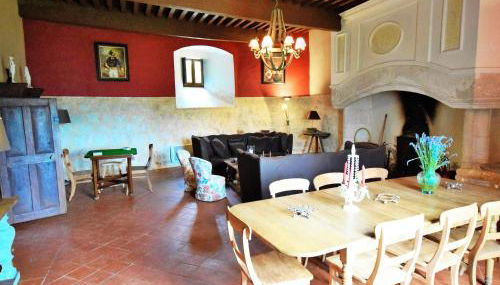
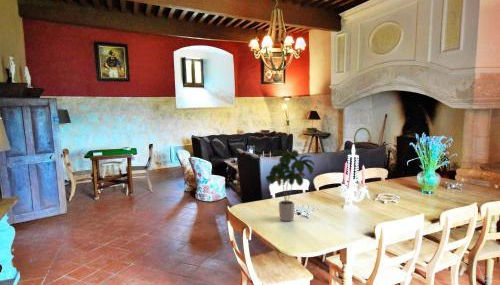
+ potted plant [265,148,316,222]
